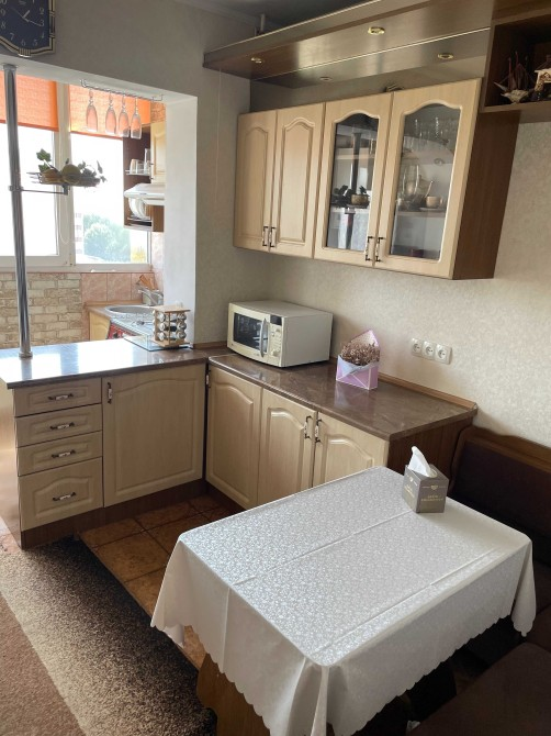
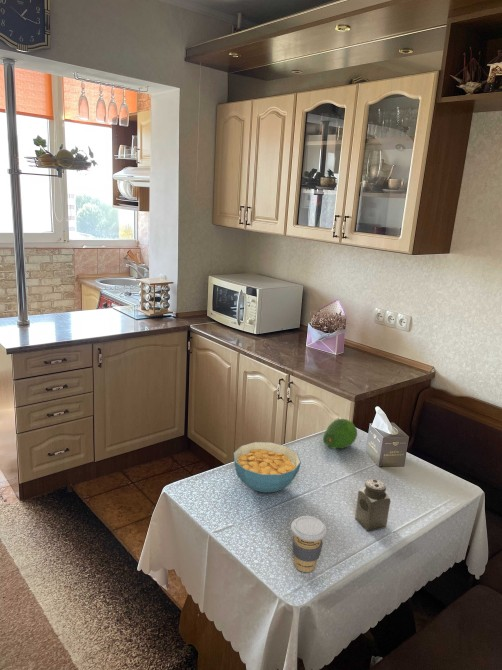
+ cereal bowl [233,441,302,493]
+ fruit [322,418,358,449]
+ salt shaker [354,478,392,532]
+ coffee cup [290,515,327,573]
